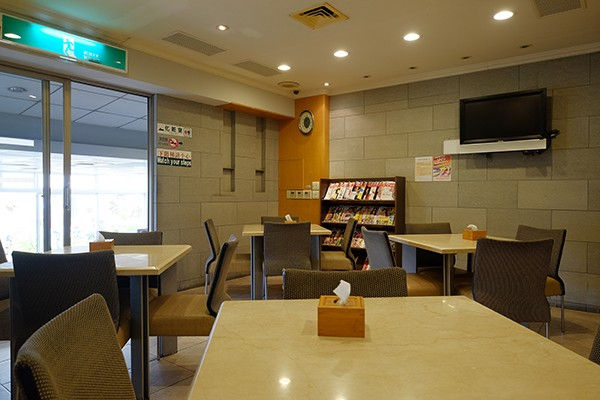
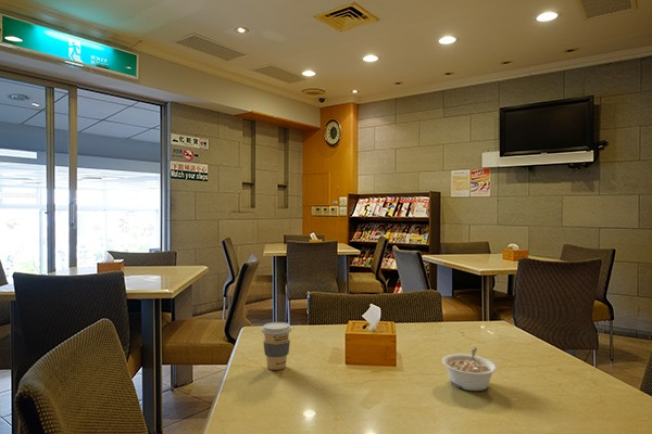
+ legume [441,347,498,392]
+ coffee cup [260,321,293,371]
